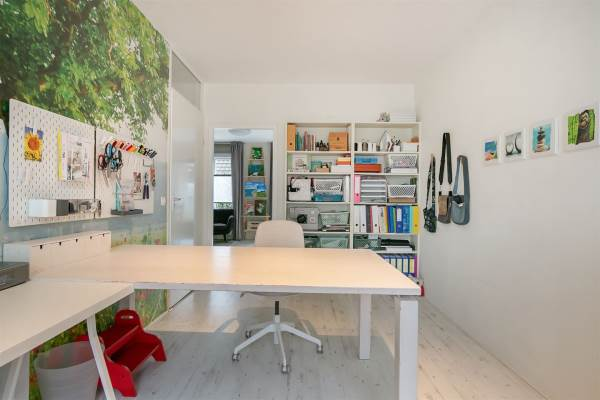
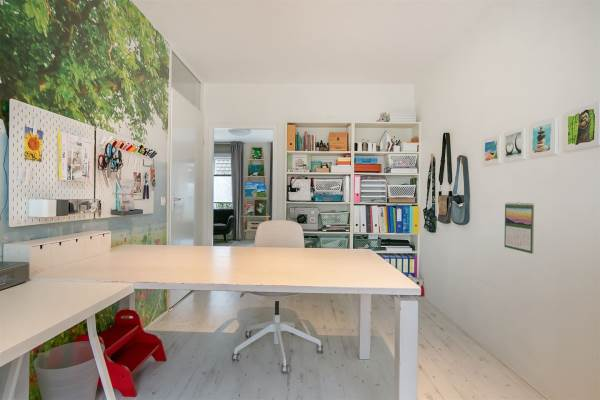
+ calendar [504,201,535,255]
